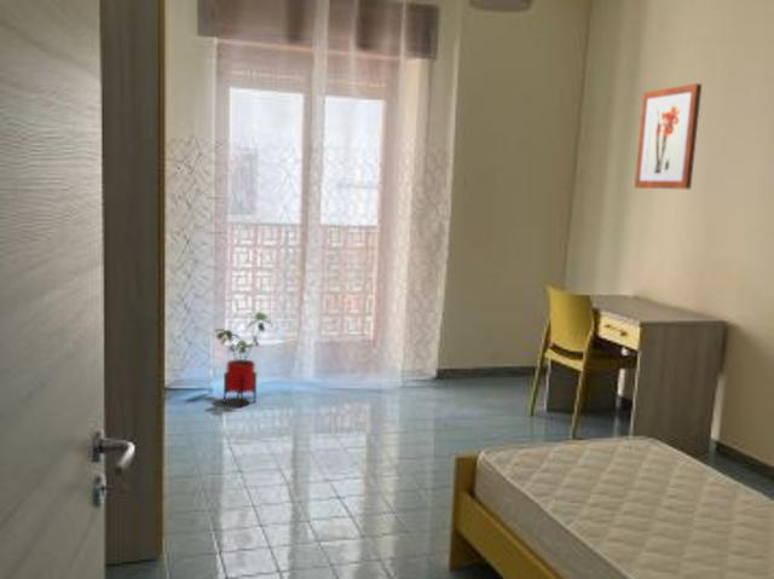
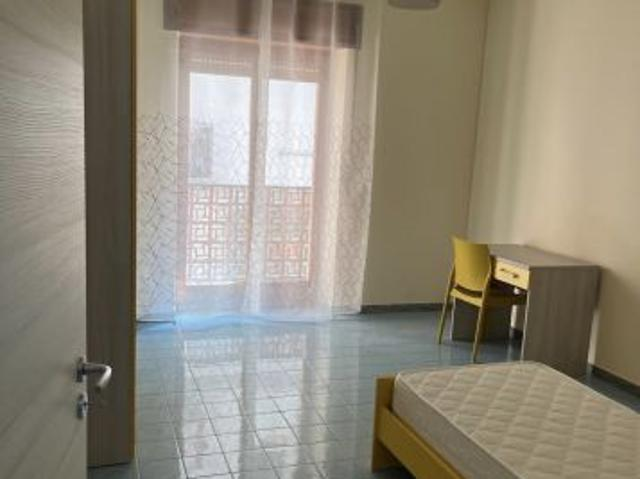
- wall art [634,82,703,191]
- house plant [213,311,275,409]
